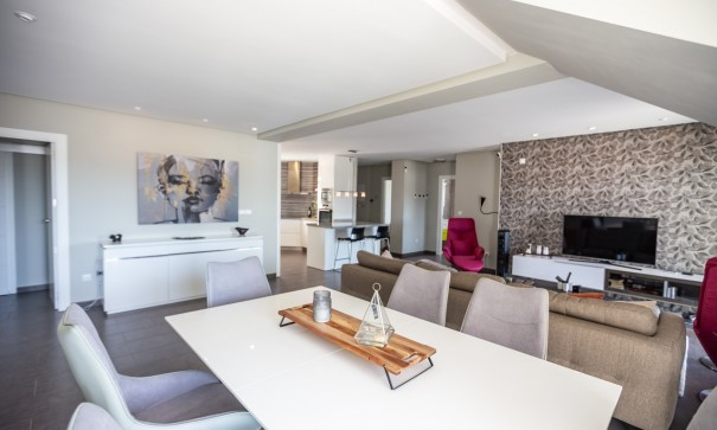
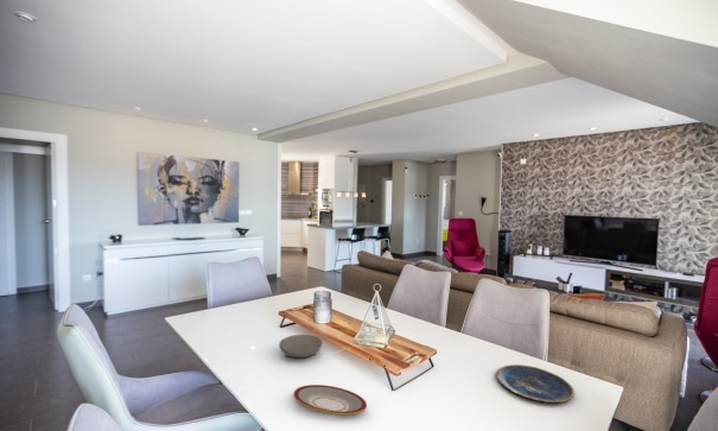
+ plate [495,363,576,404]
+ plate [293,384,368,416]
+ bowl [278,334,324,359]
